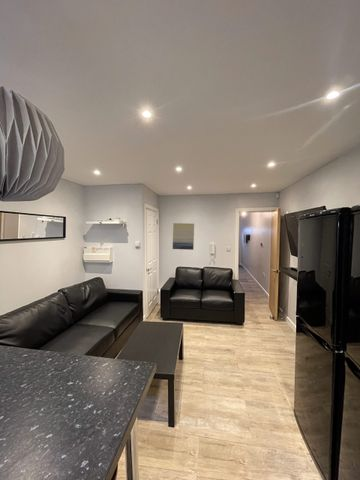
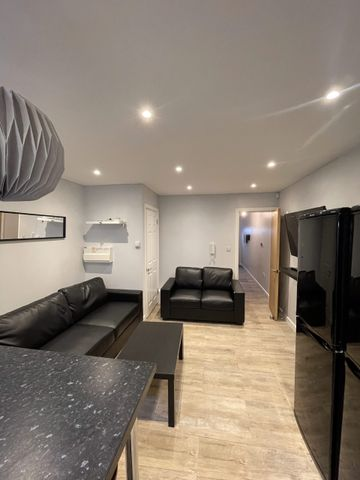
- wall art [172,222,195,251]
